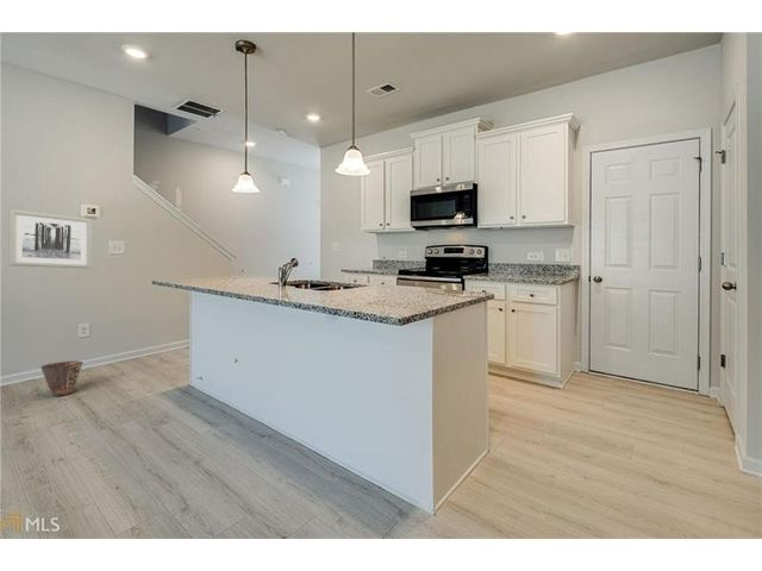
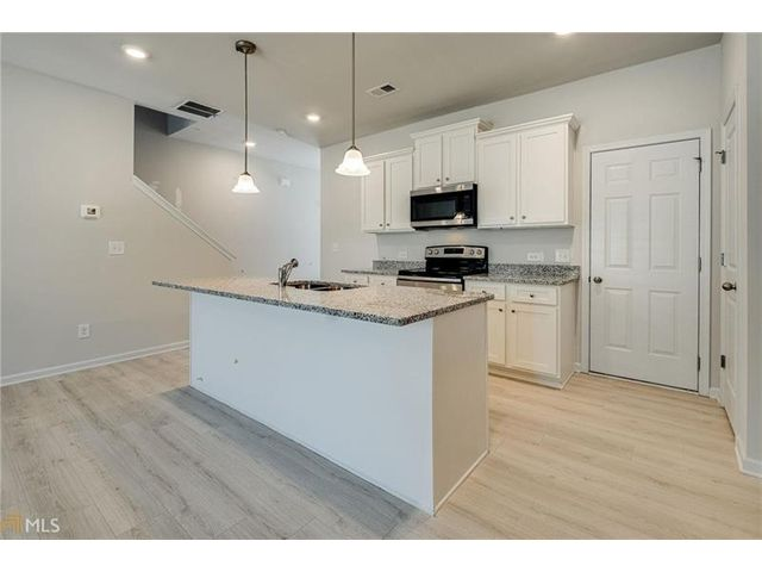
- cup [39,359,85,397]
- wall art [8,208,93,269]
